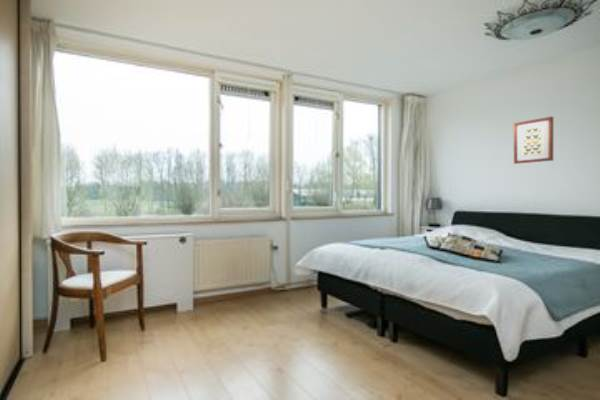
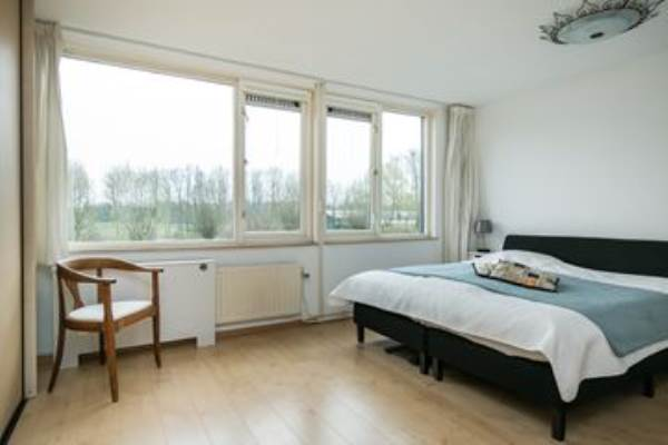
- wall art [513,115,554,165]
